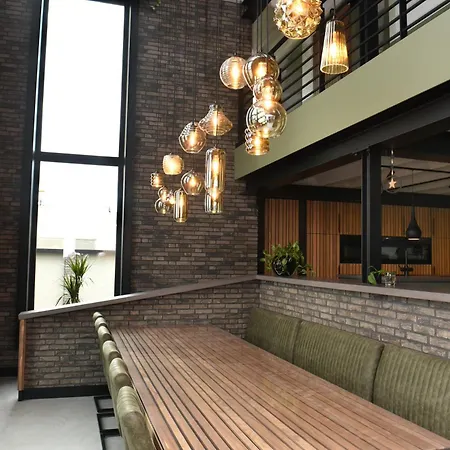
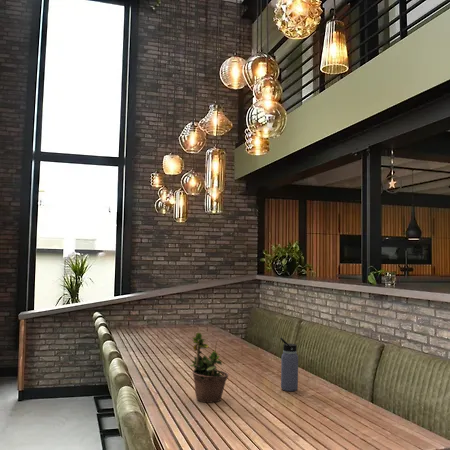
+ water bottle [279,337,299,392]
+ potted plant [189,331,230,404]
